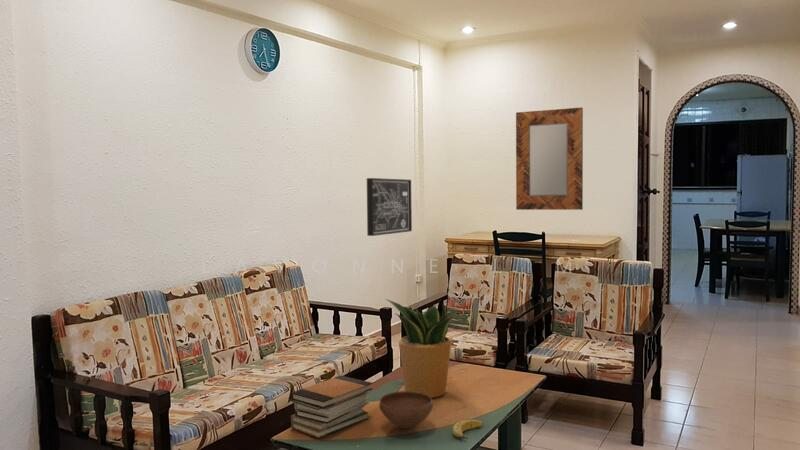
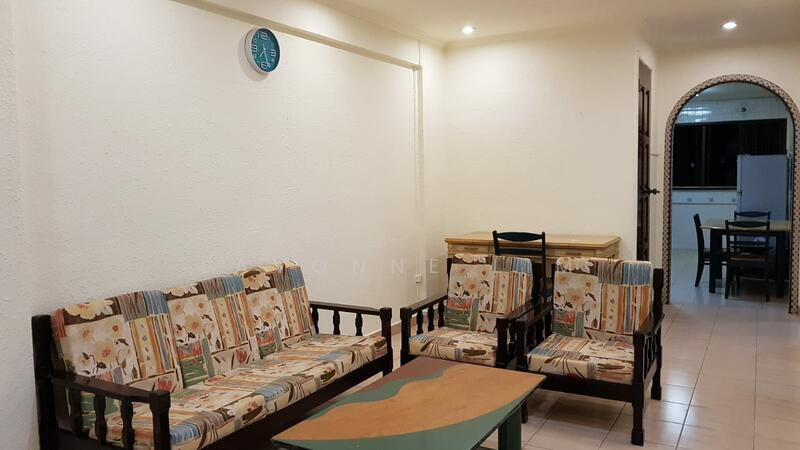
- bowl [379,390,434,430]
- book stack [289,375,373,439]
- wall art [366,177,413,237]
- home mirror [515,107,584,211]
- potted plant [385,298,457,399]
- fruit [452,419,484,440]
